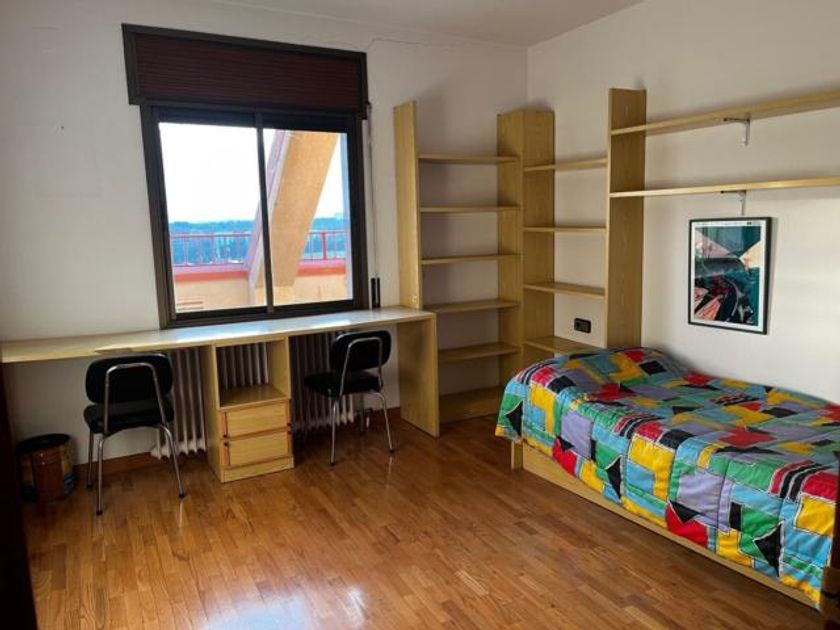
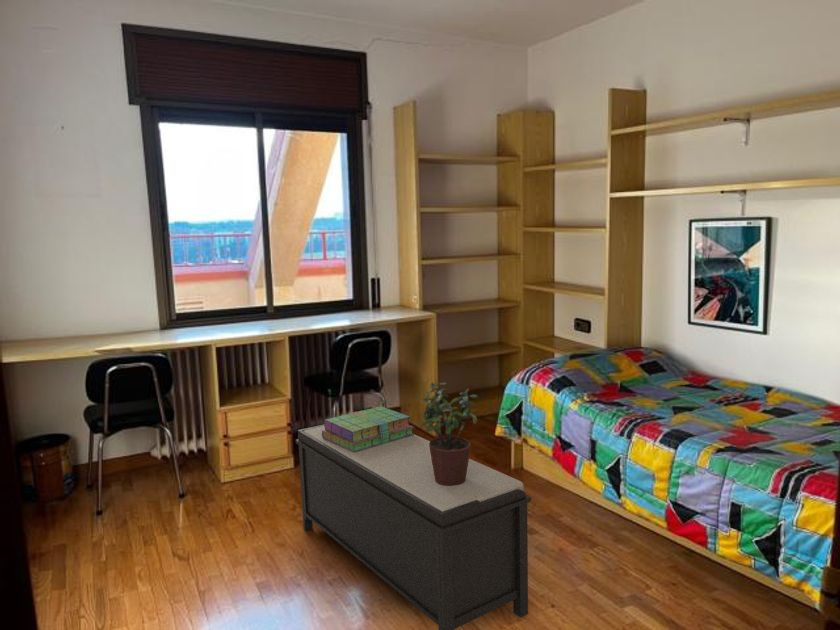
+ bench [295,424,532,630]
+ stack of books [322,405,415,452]
+ potted plant [419,381,479,486]
